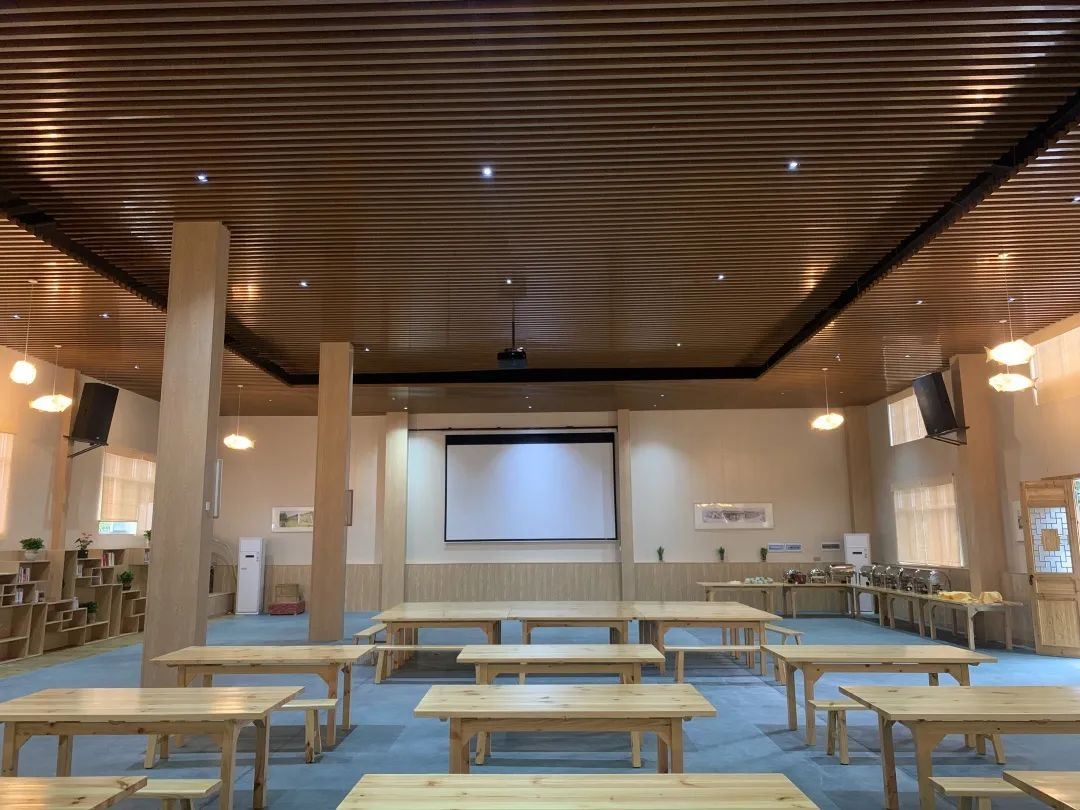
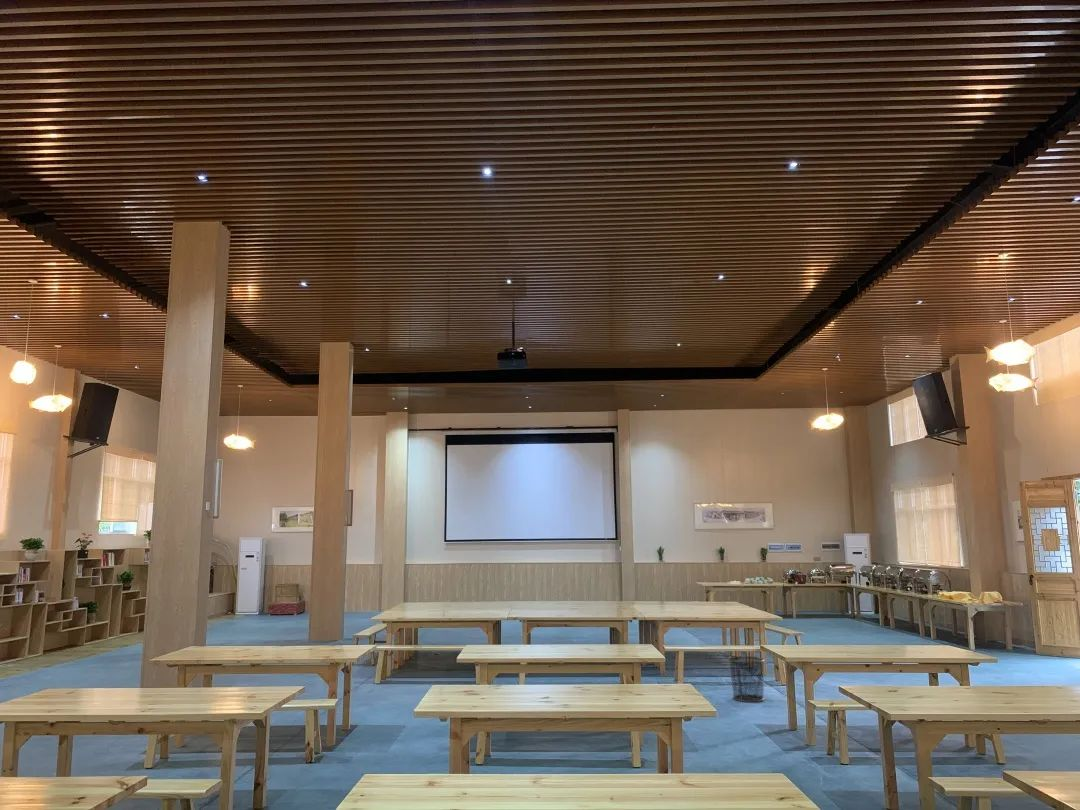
+ waste bin [727,655,766,703]
